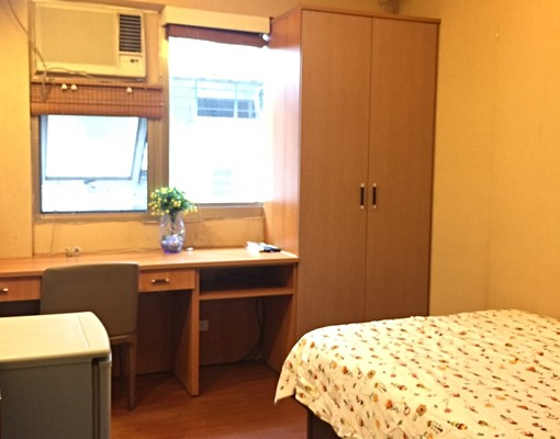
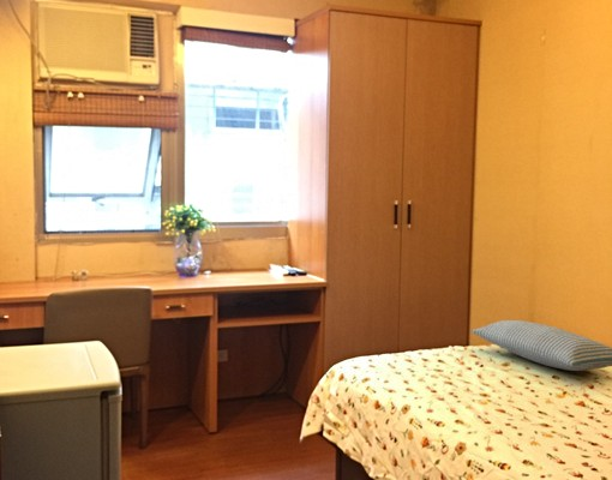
+ pillow [470,319,612,372]
